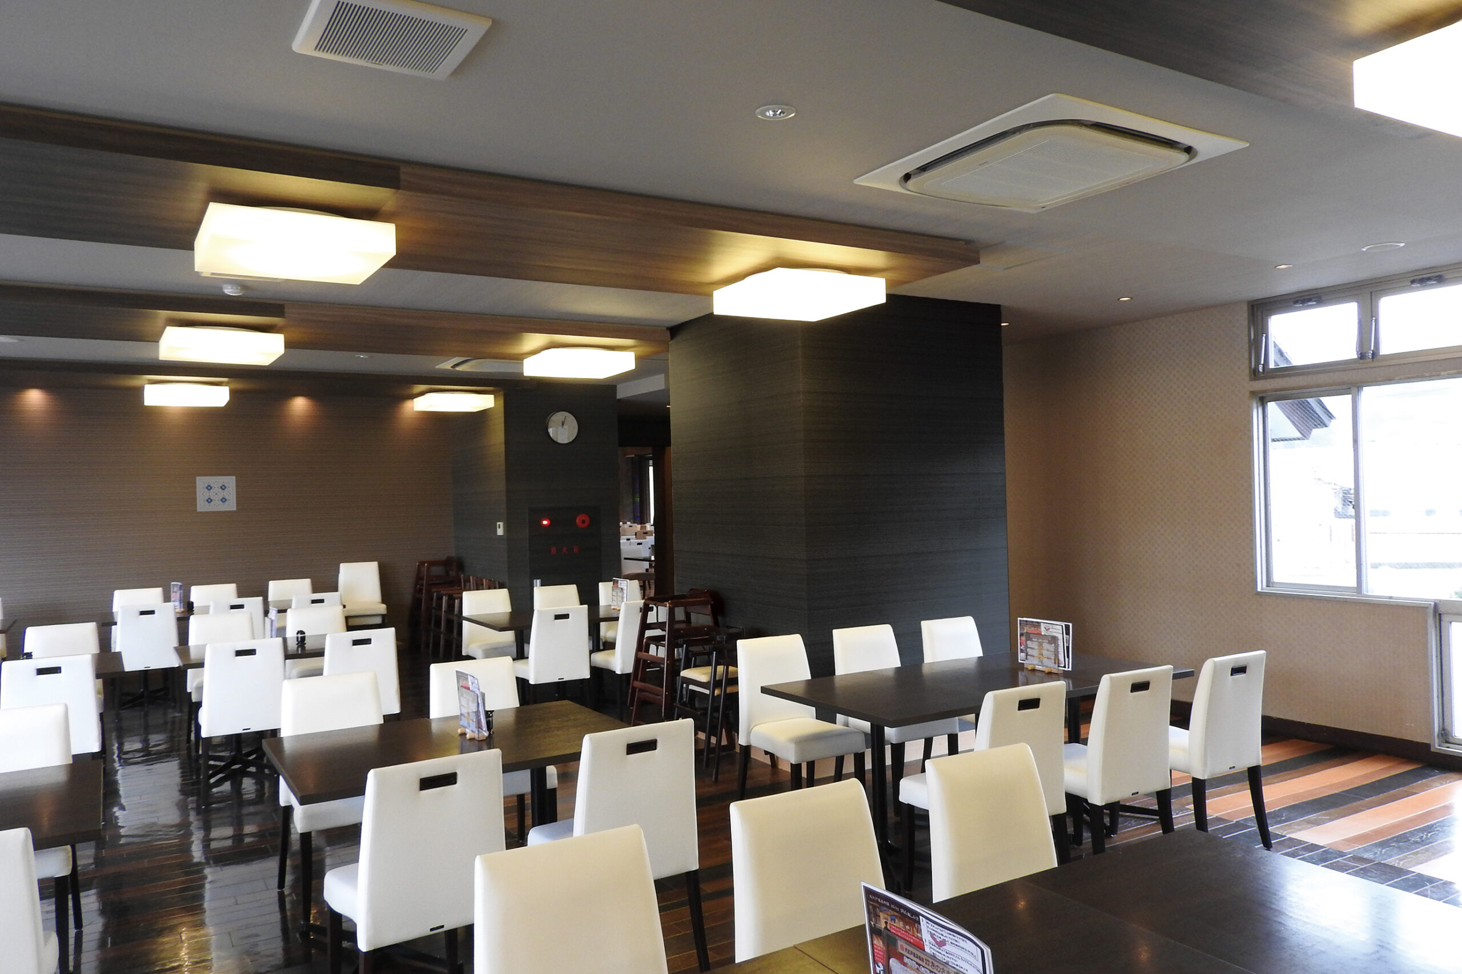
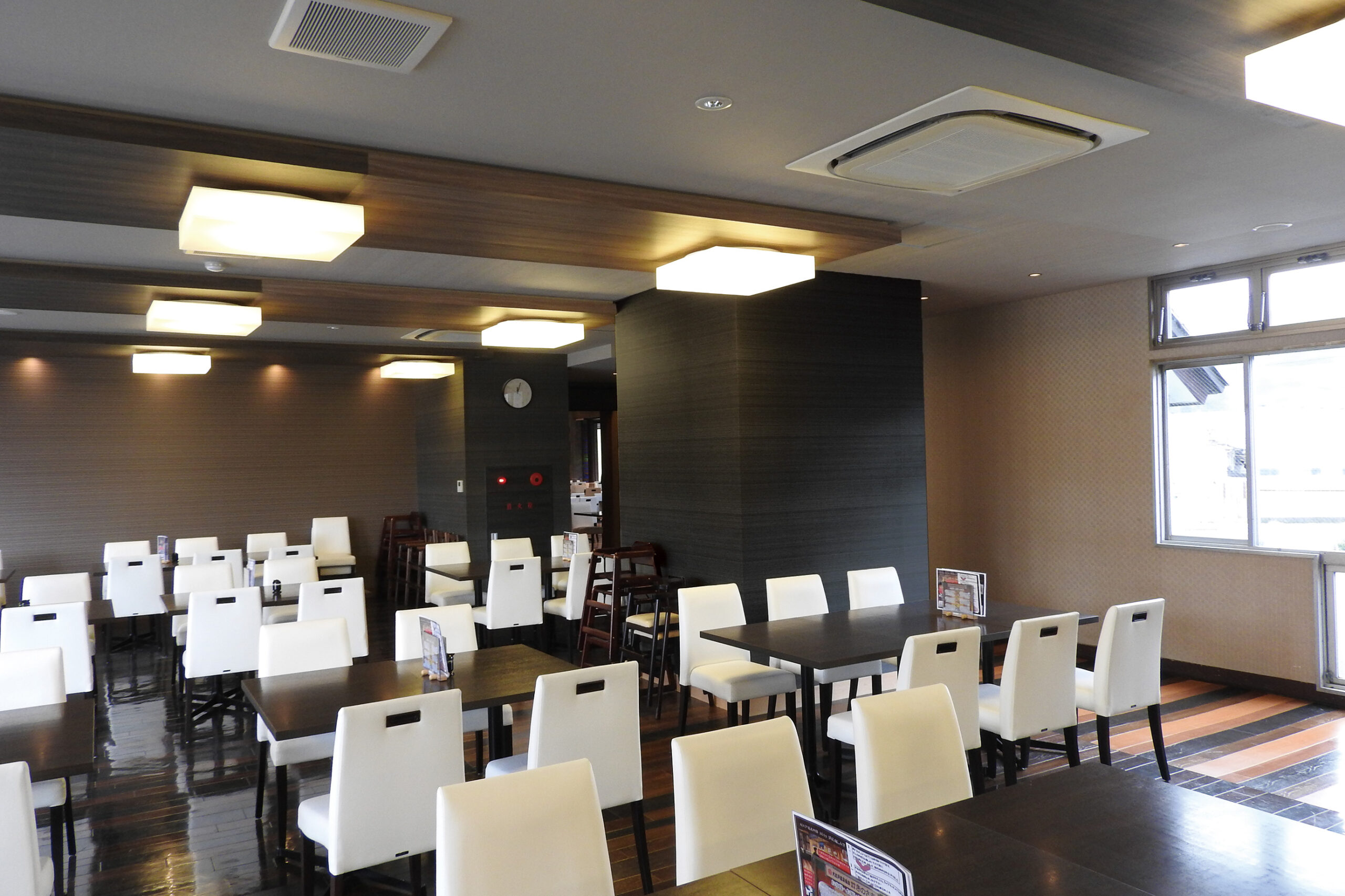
- wall art [196,475,237,512]
